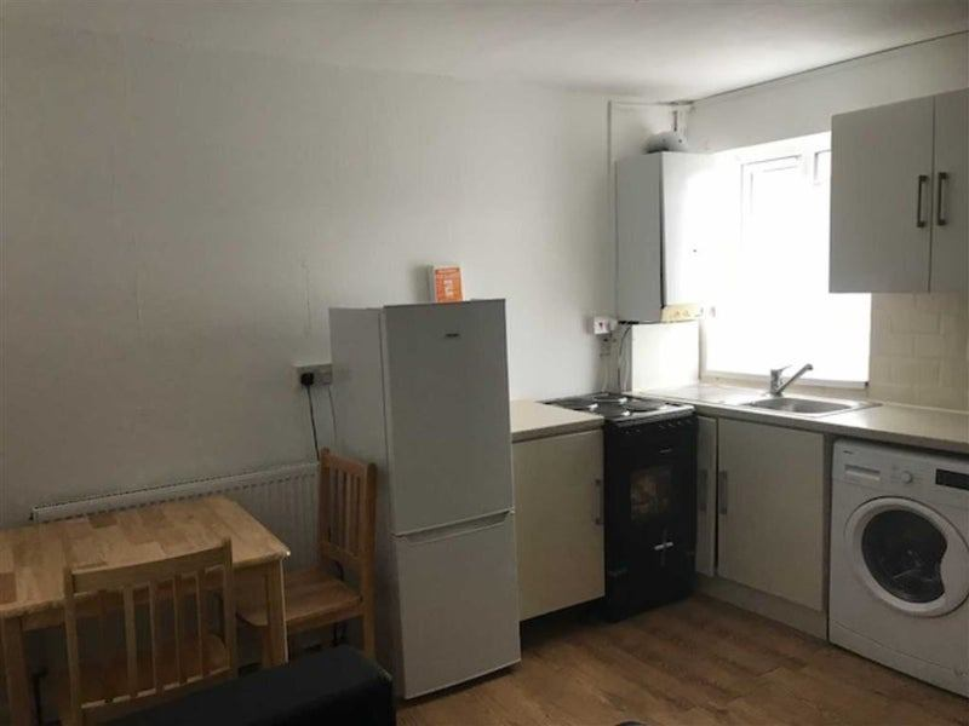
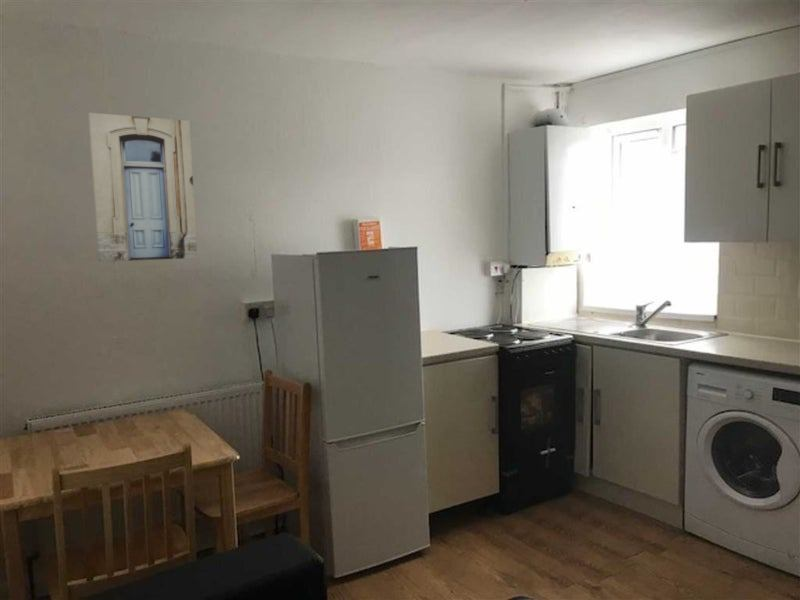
+ wall art [87,112,198,263]
